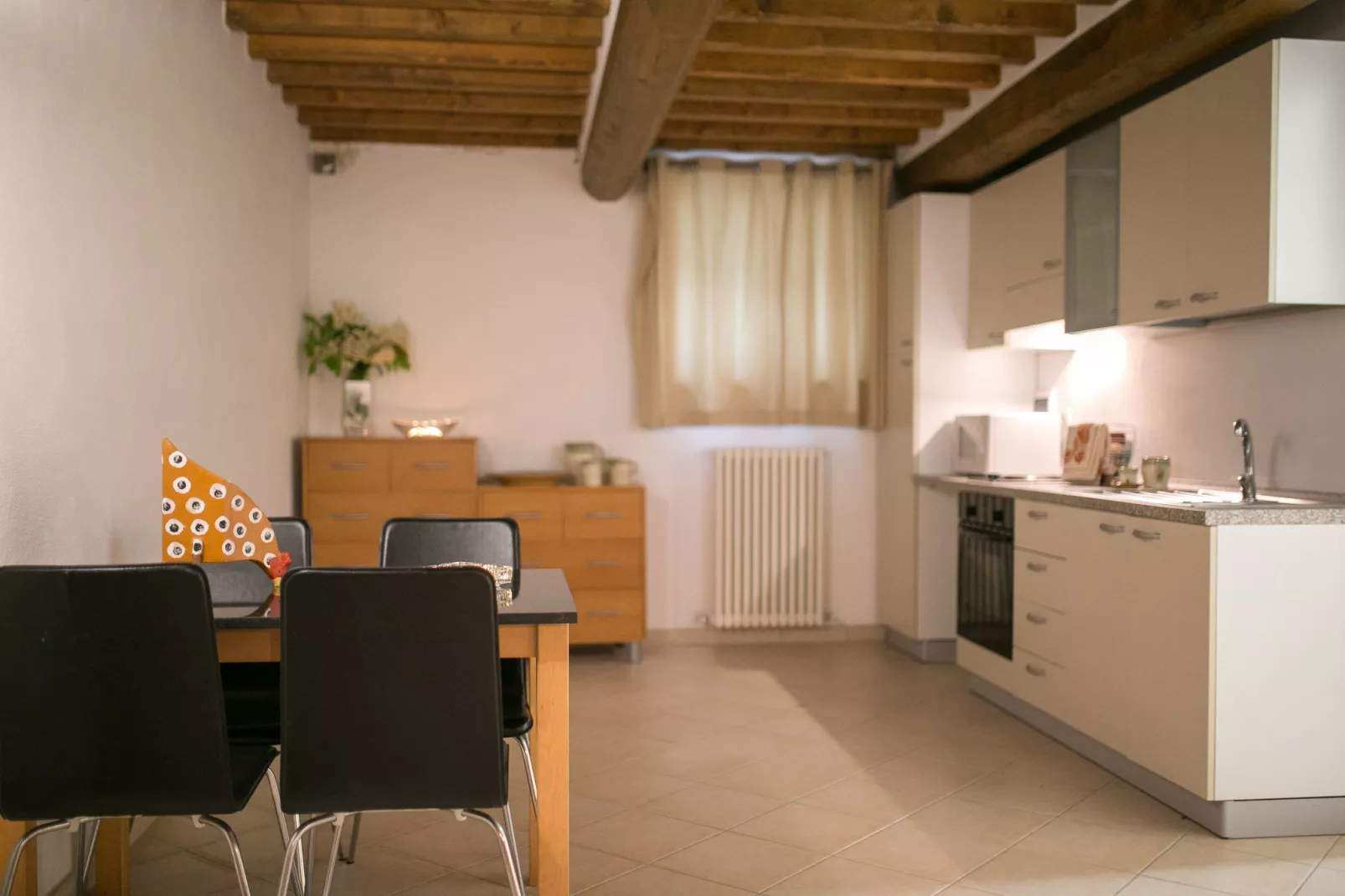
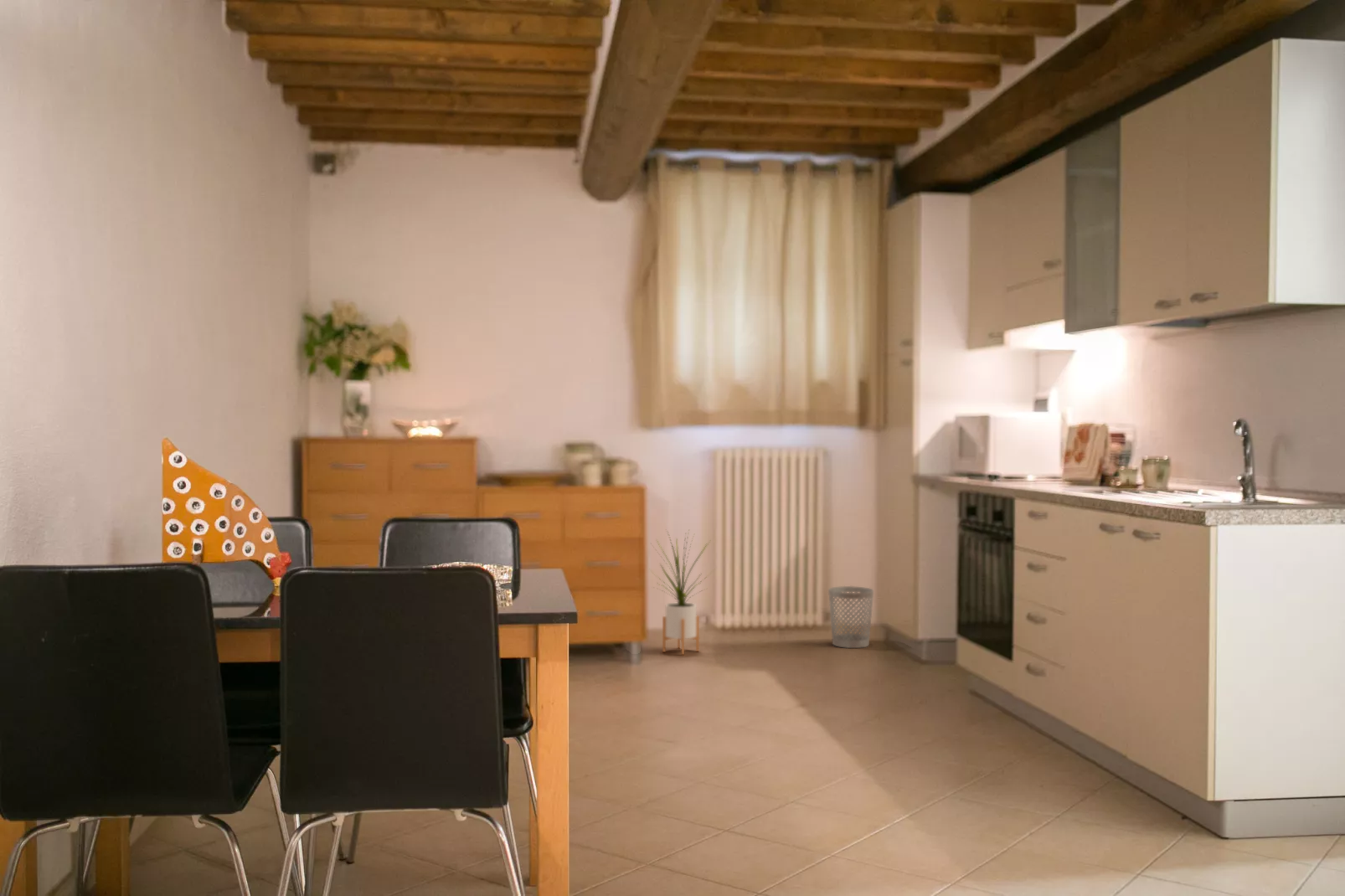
+ house plant [649,529,715,656]
+ wastebasket [827,585,874,649]
